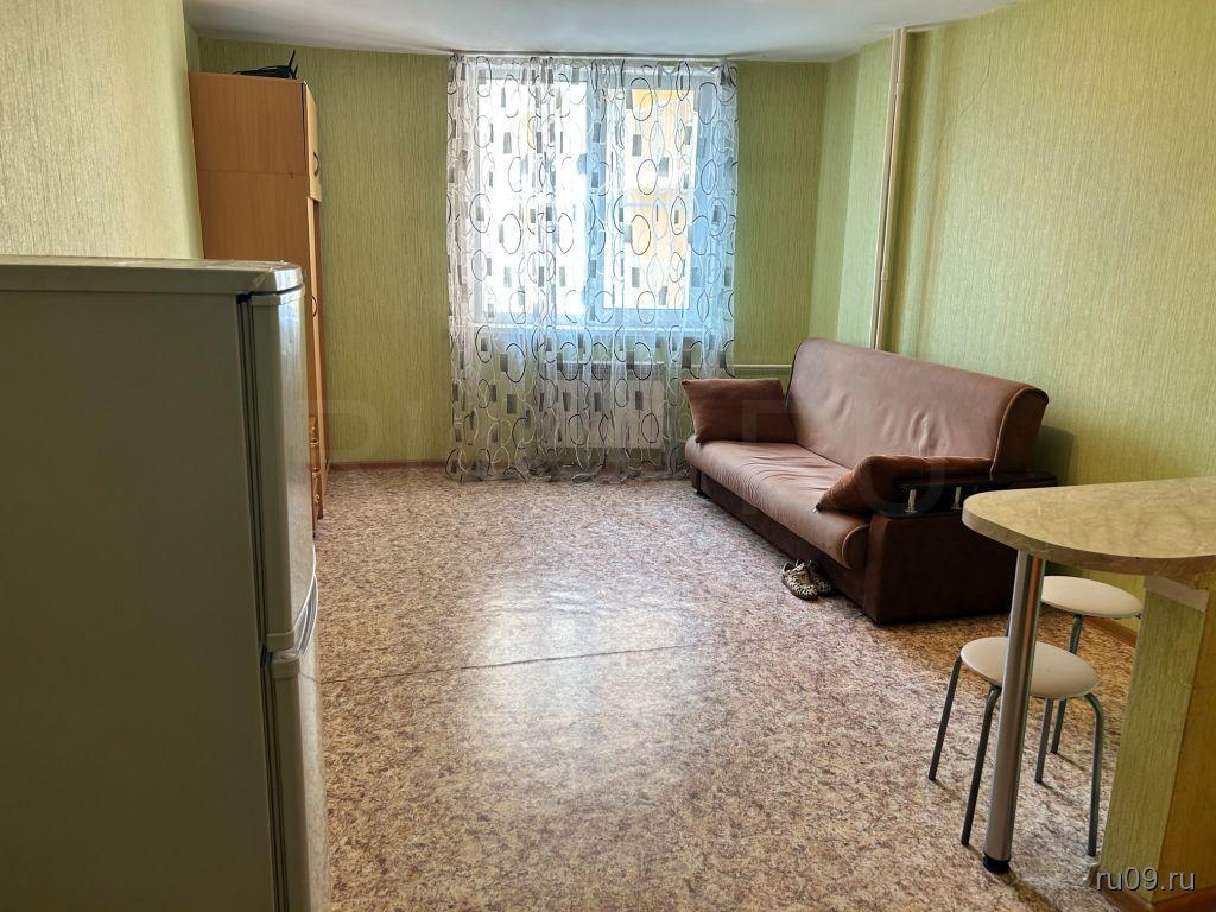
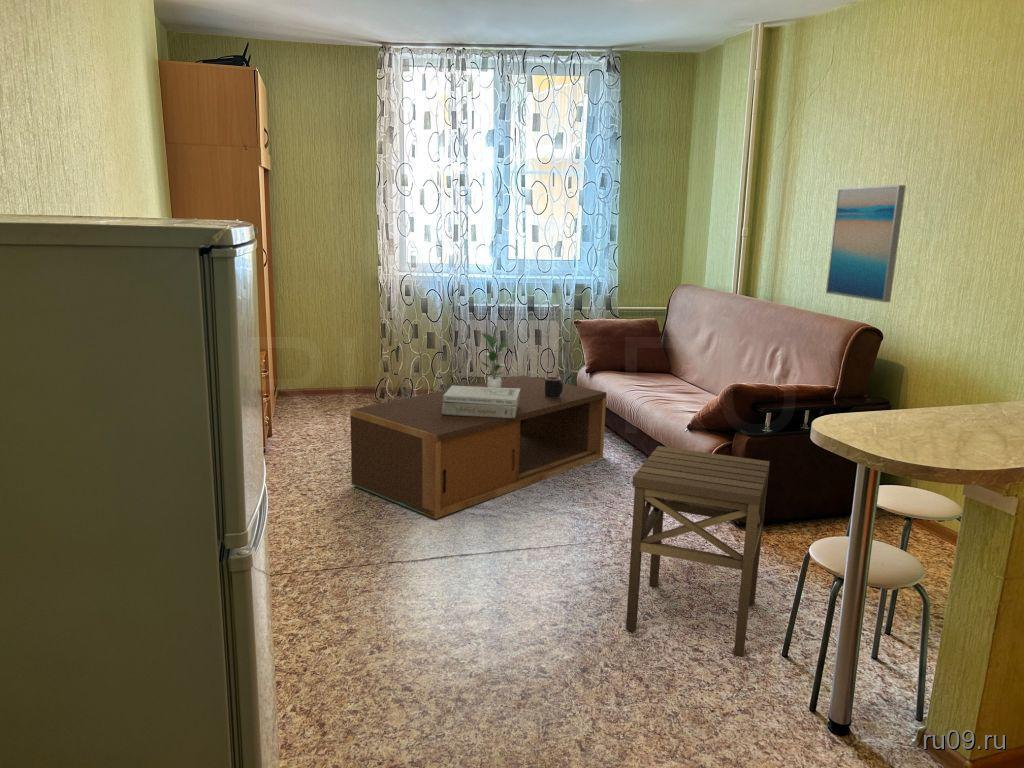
+ mug [544,376,564,398]
+ potted plant [479,331,512,388]
+ books [442,385,520,418]
+ wall art [825,184,907,303]
+ coffee table [349,374,607,520]
+ side table [625,445,770,658]
